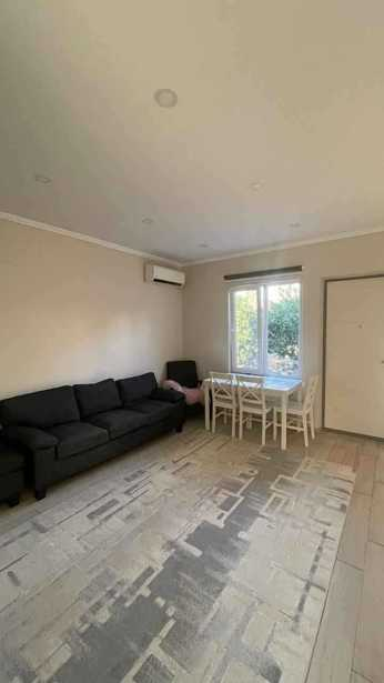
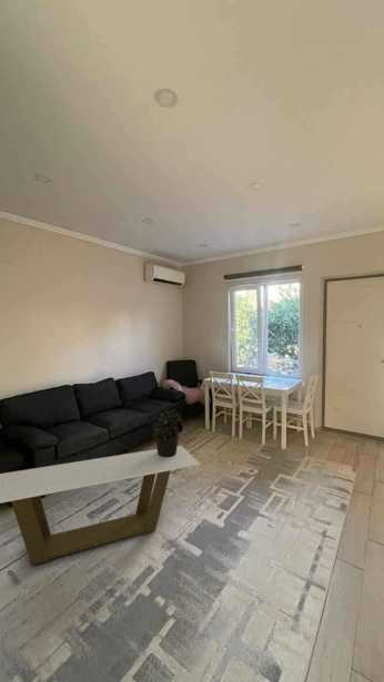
+ potted plant [152,408,190,457]
+ coffee table [0,445,201,567]
